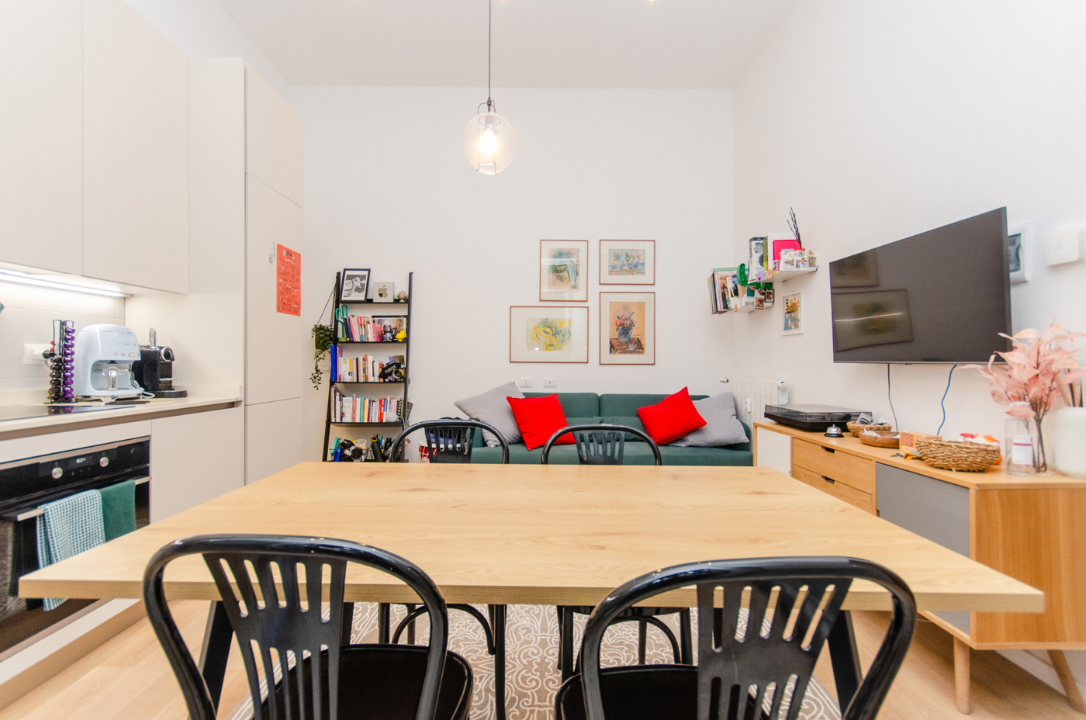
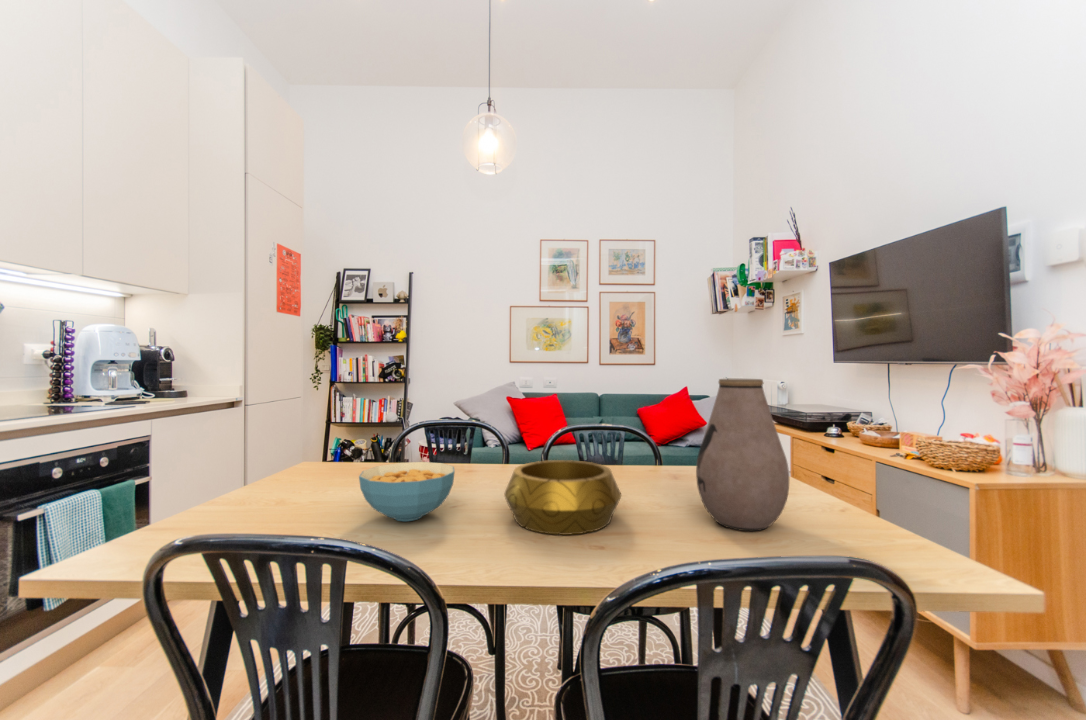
+ cereal bowl [358,461,456,522]
+ vase [695,378,790,532]
+ decorative bowl [503,459,622,536]
